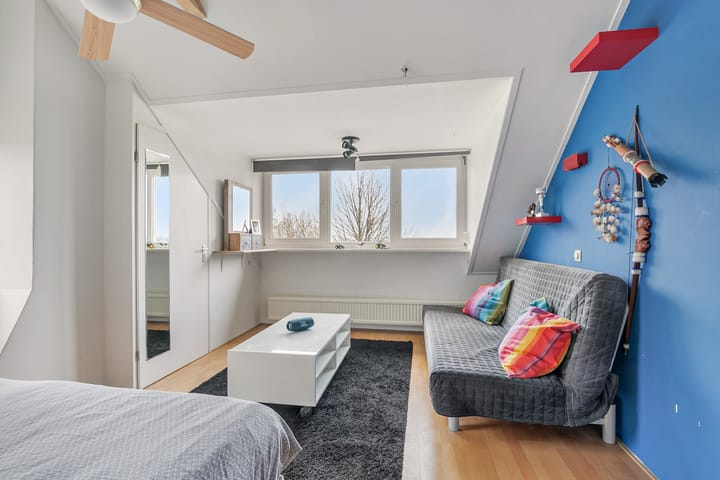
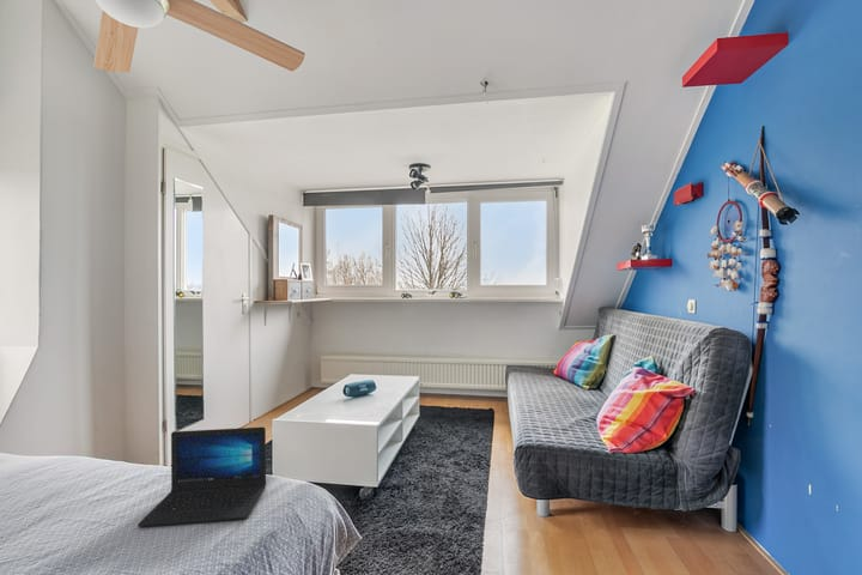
+ laptop [136,426,267,528]
